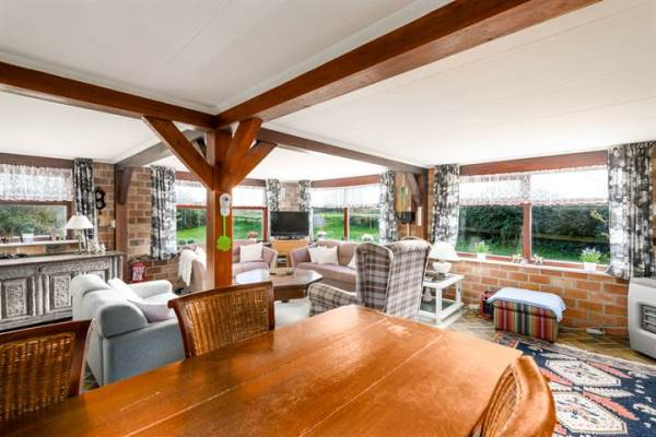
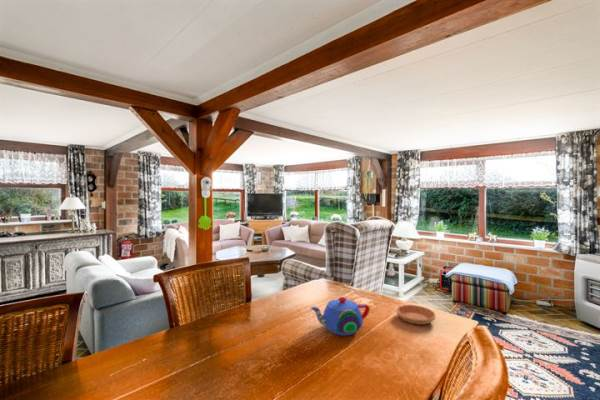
+ teapot [309,296,371,336]
+ saucer [395,304,437,326]
